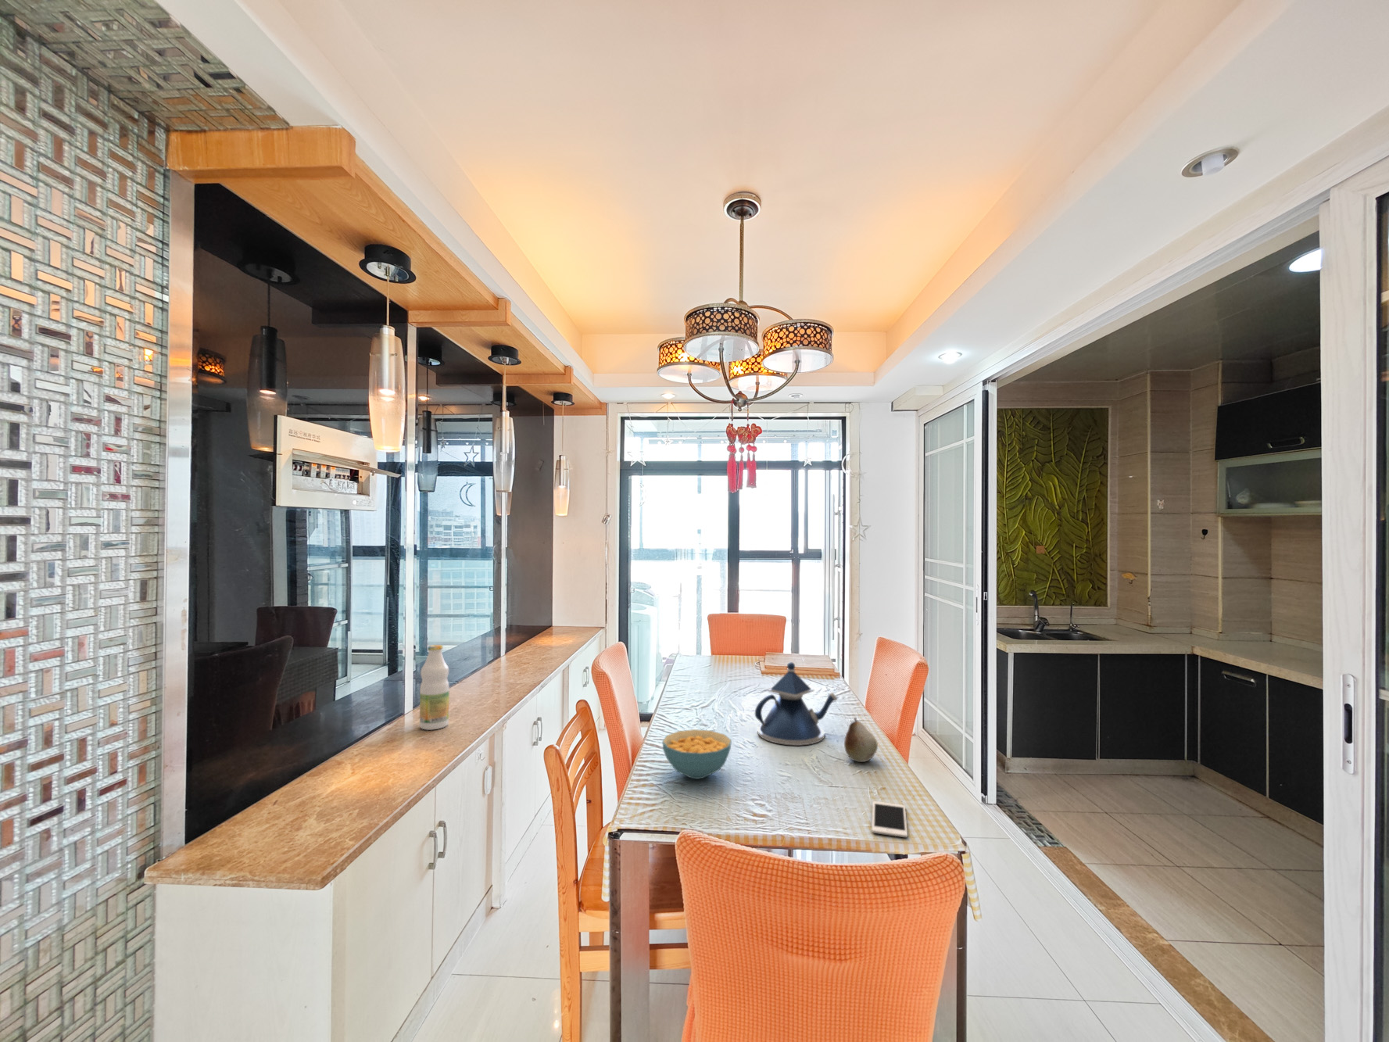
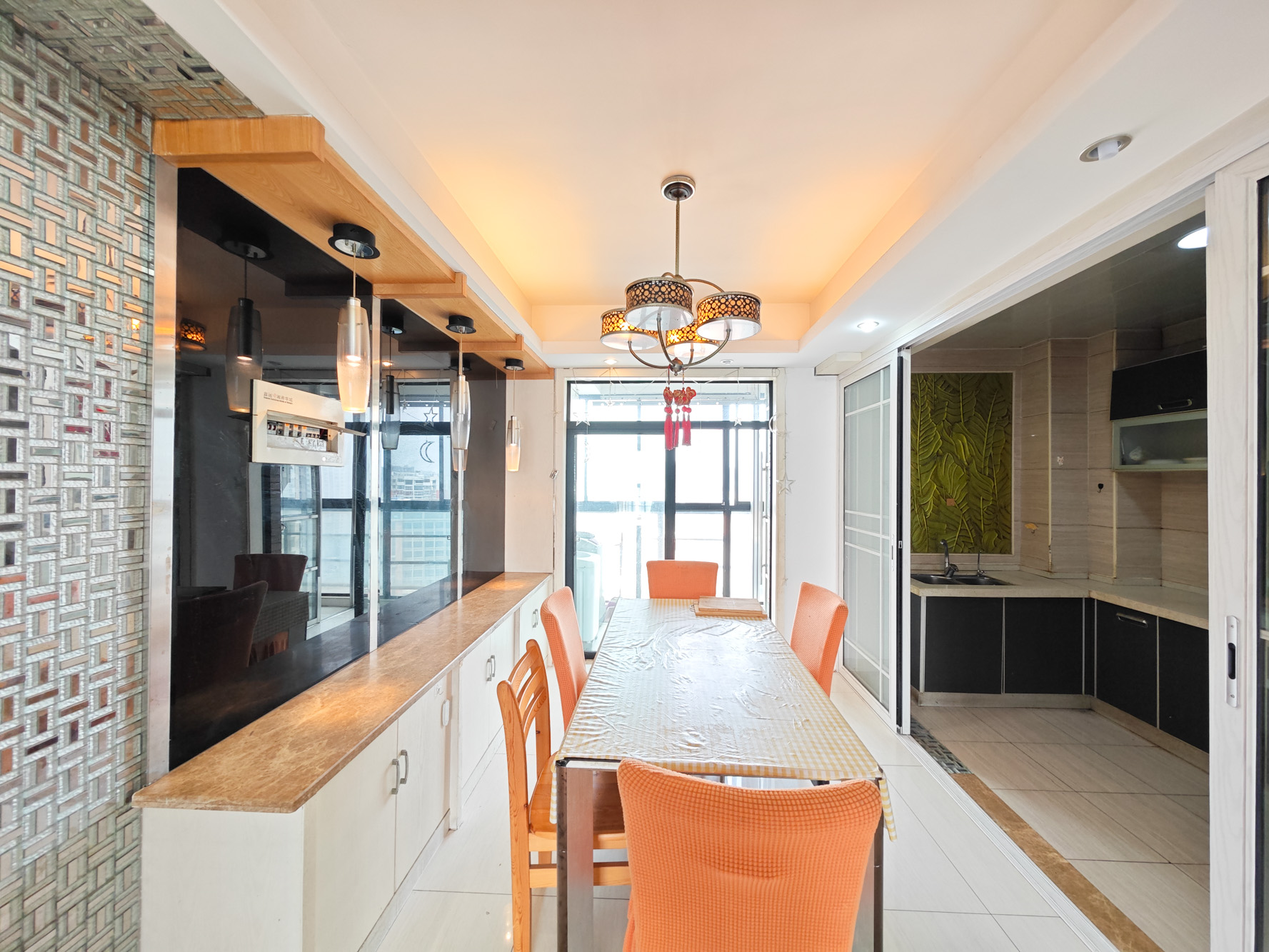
- cell phone [871,800,908,838]
- teapot [754,661,838,746]
- bottle [419,644,450,731]
- cereal bowl [661,729,732,780]
- fruit [844,717,879,763]
